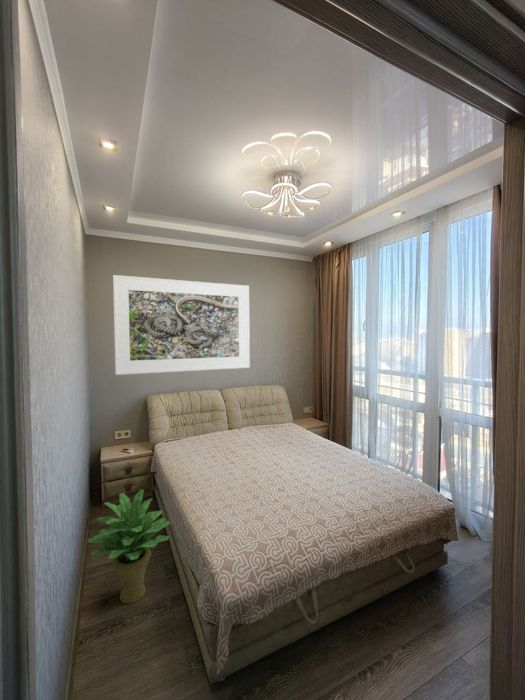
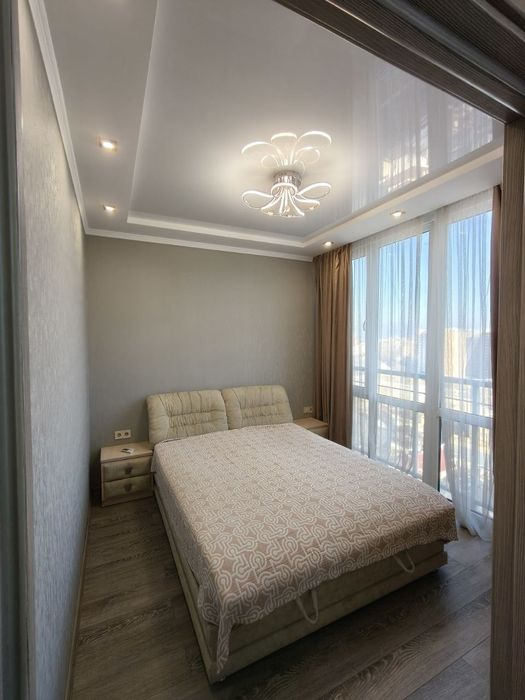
- potted plant [86,488,171,604]
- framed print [112,274,251,376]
